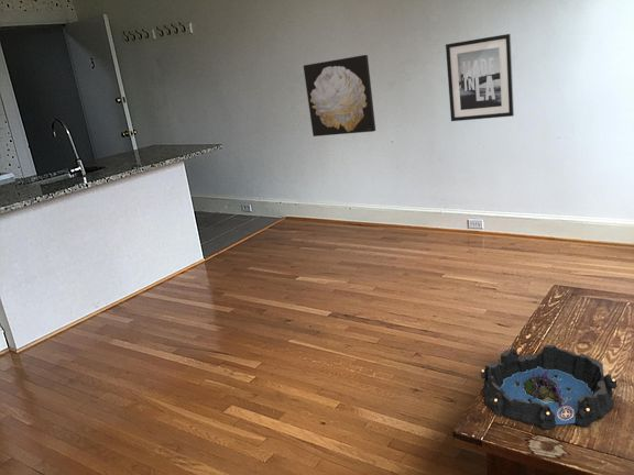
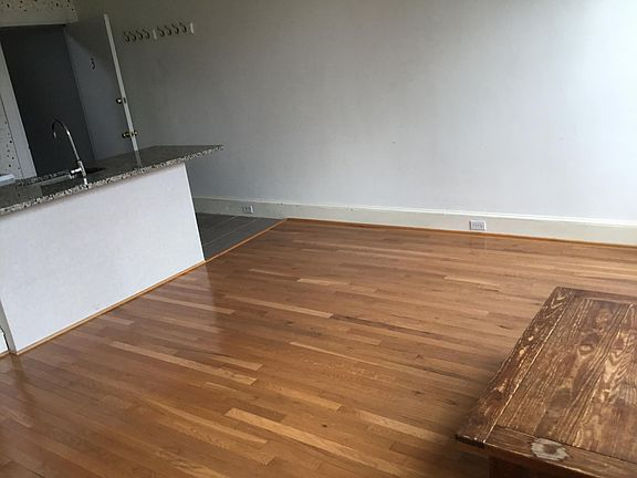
- decorative bowl [480,344,619,431]
- wall art [303,54,376,137]
- wall art [445,33,515,122]
